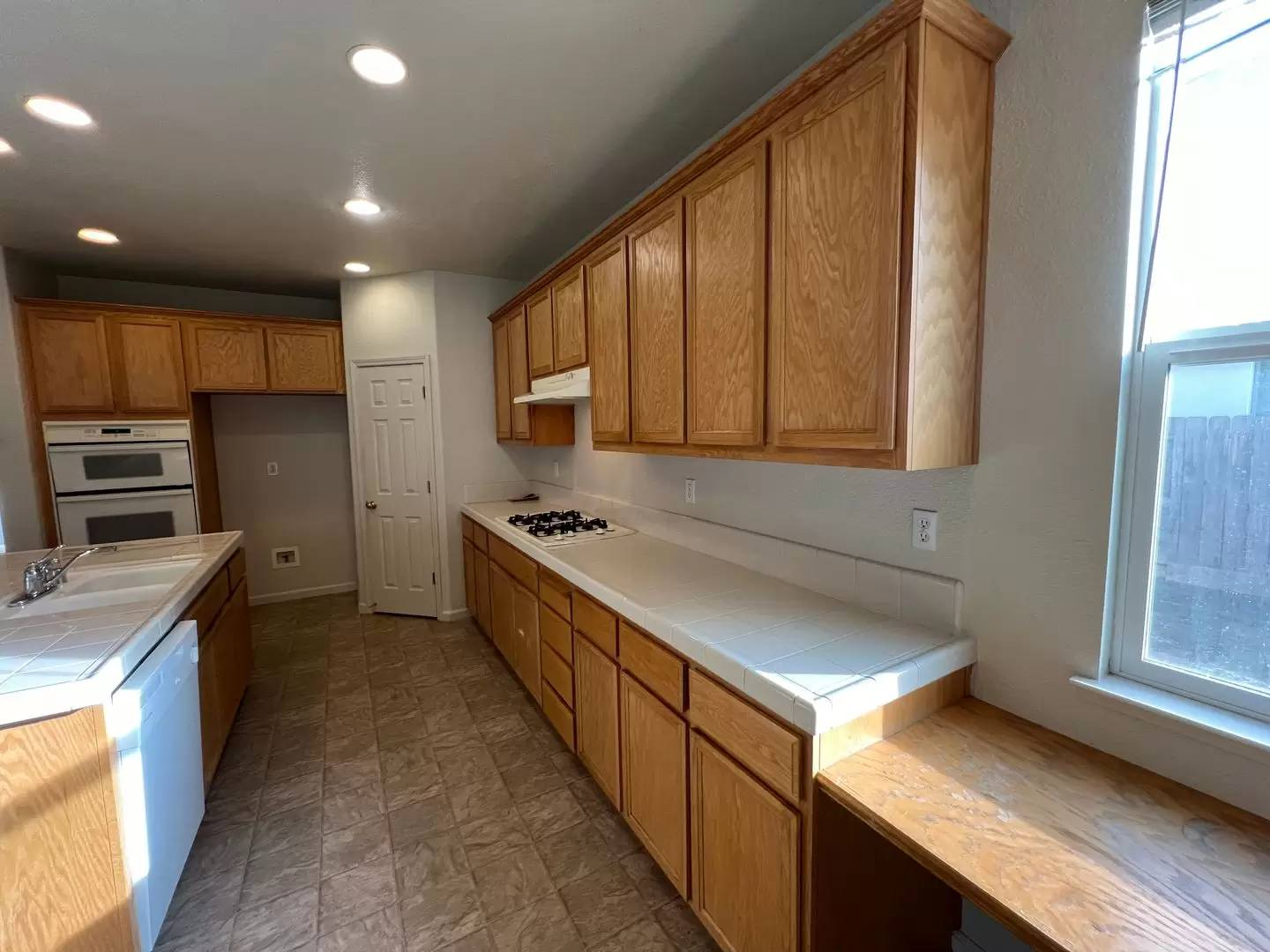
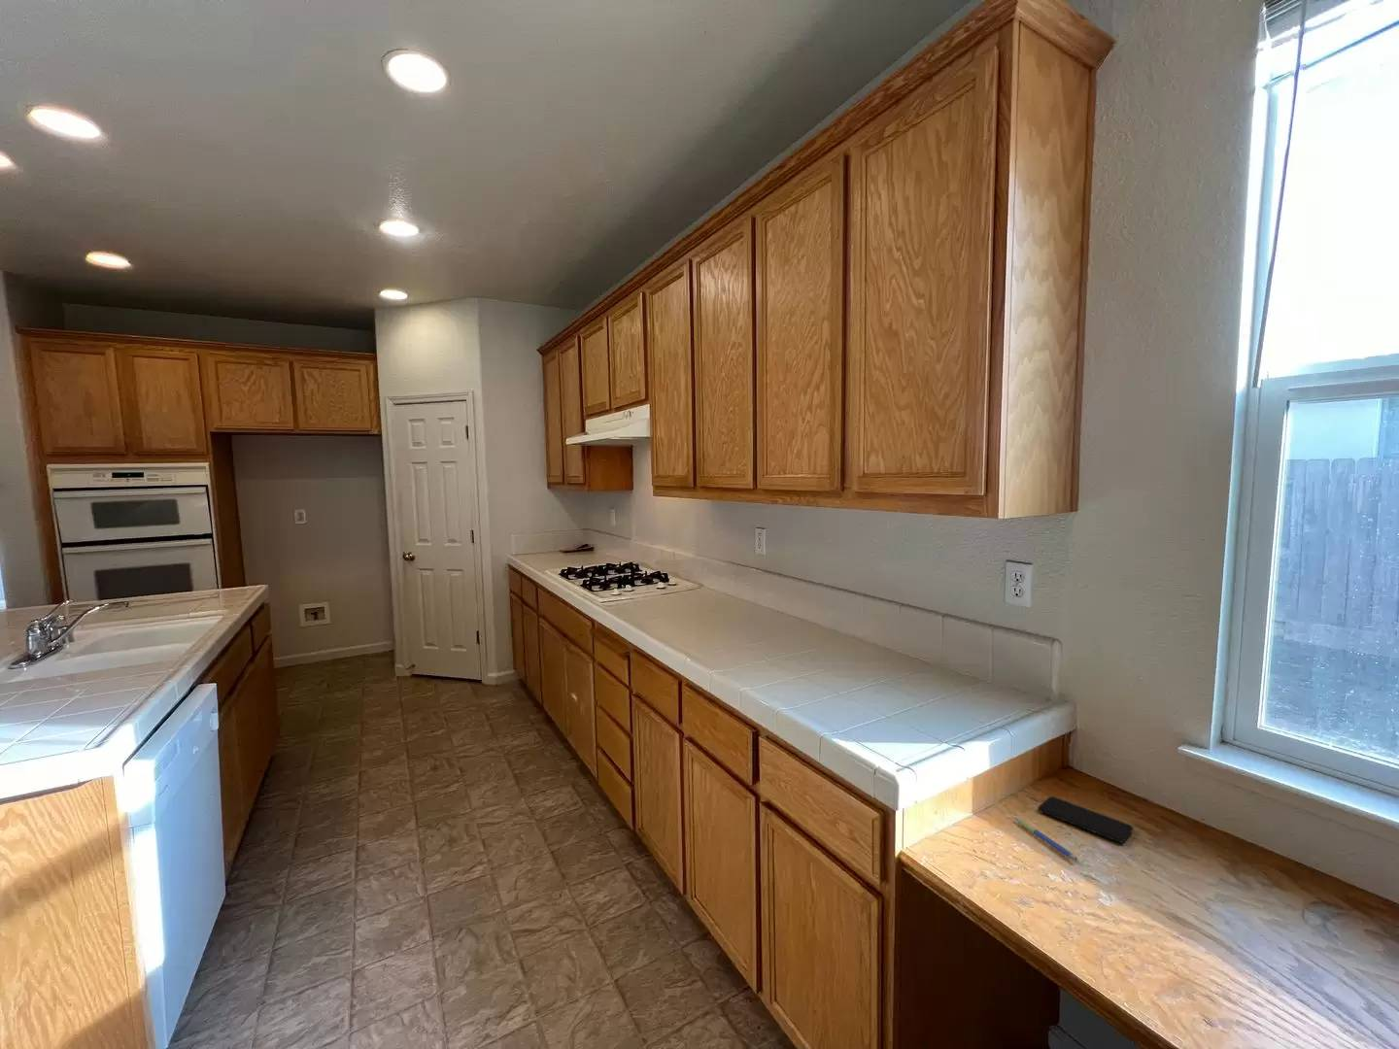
+ smartphone [1037,796,1134,843]
+ pen [1013,817,1078,862]
